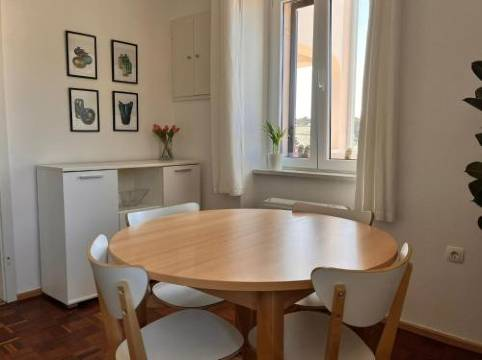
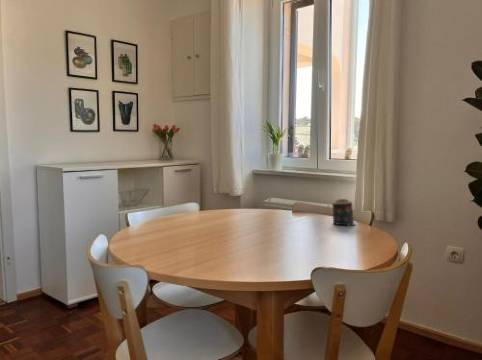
+ candle [331,198,357,227]
